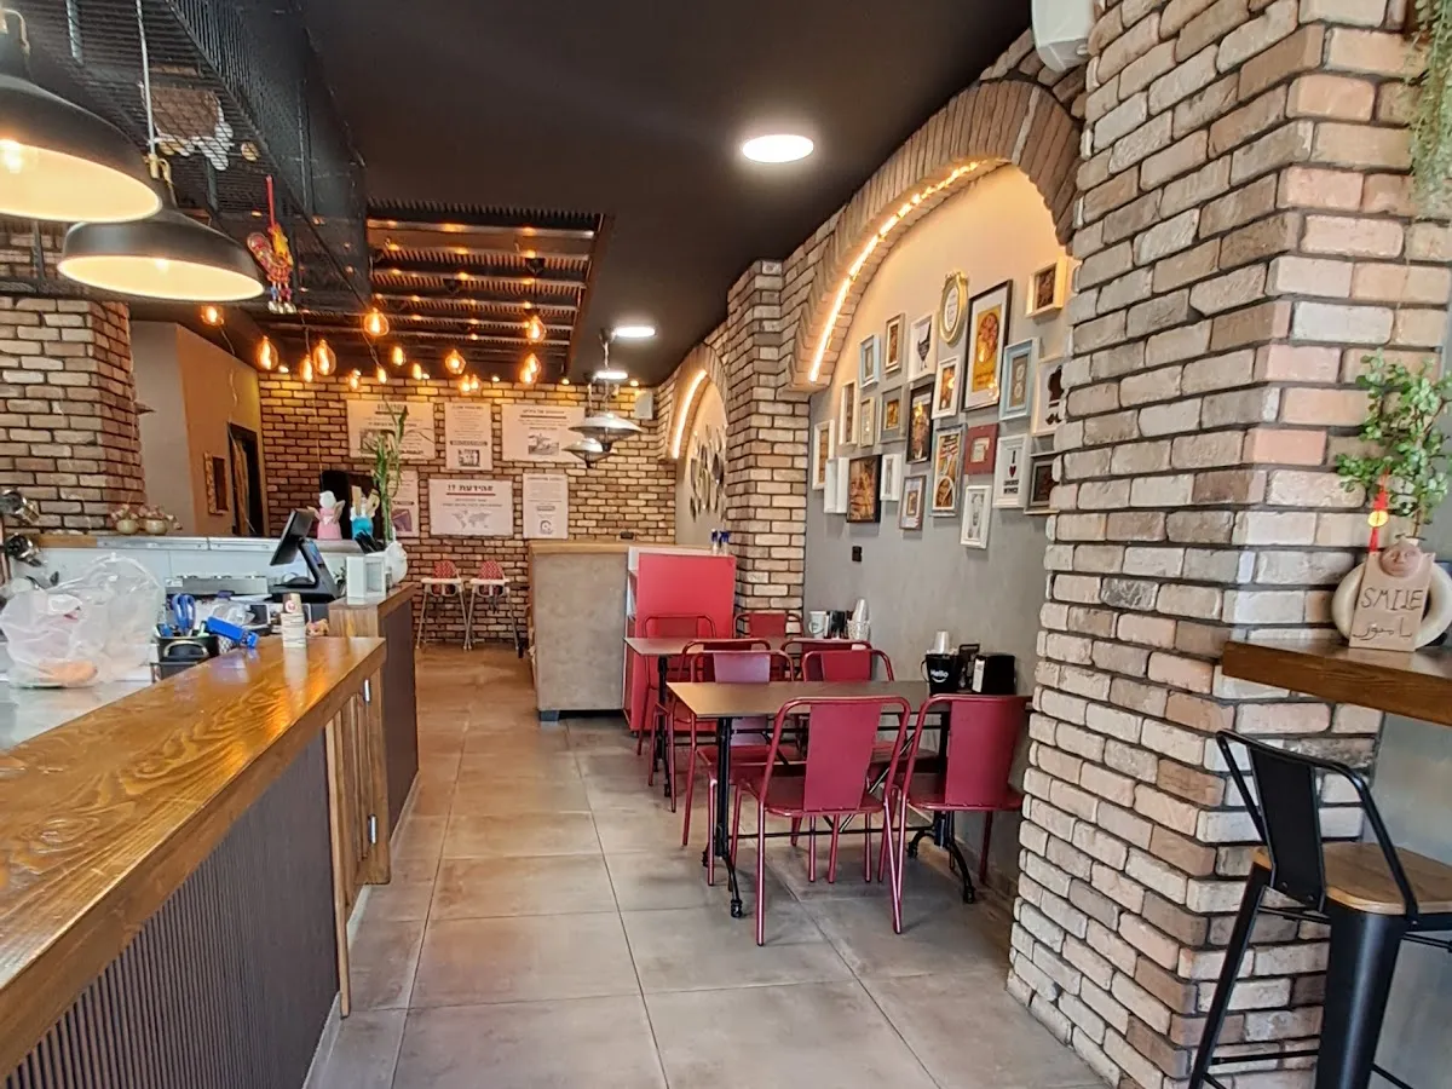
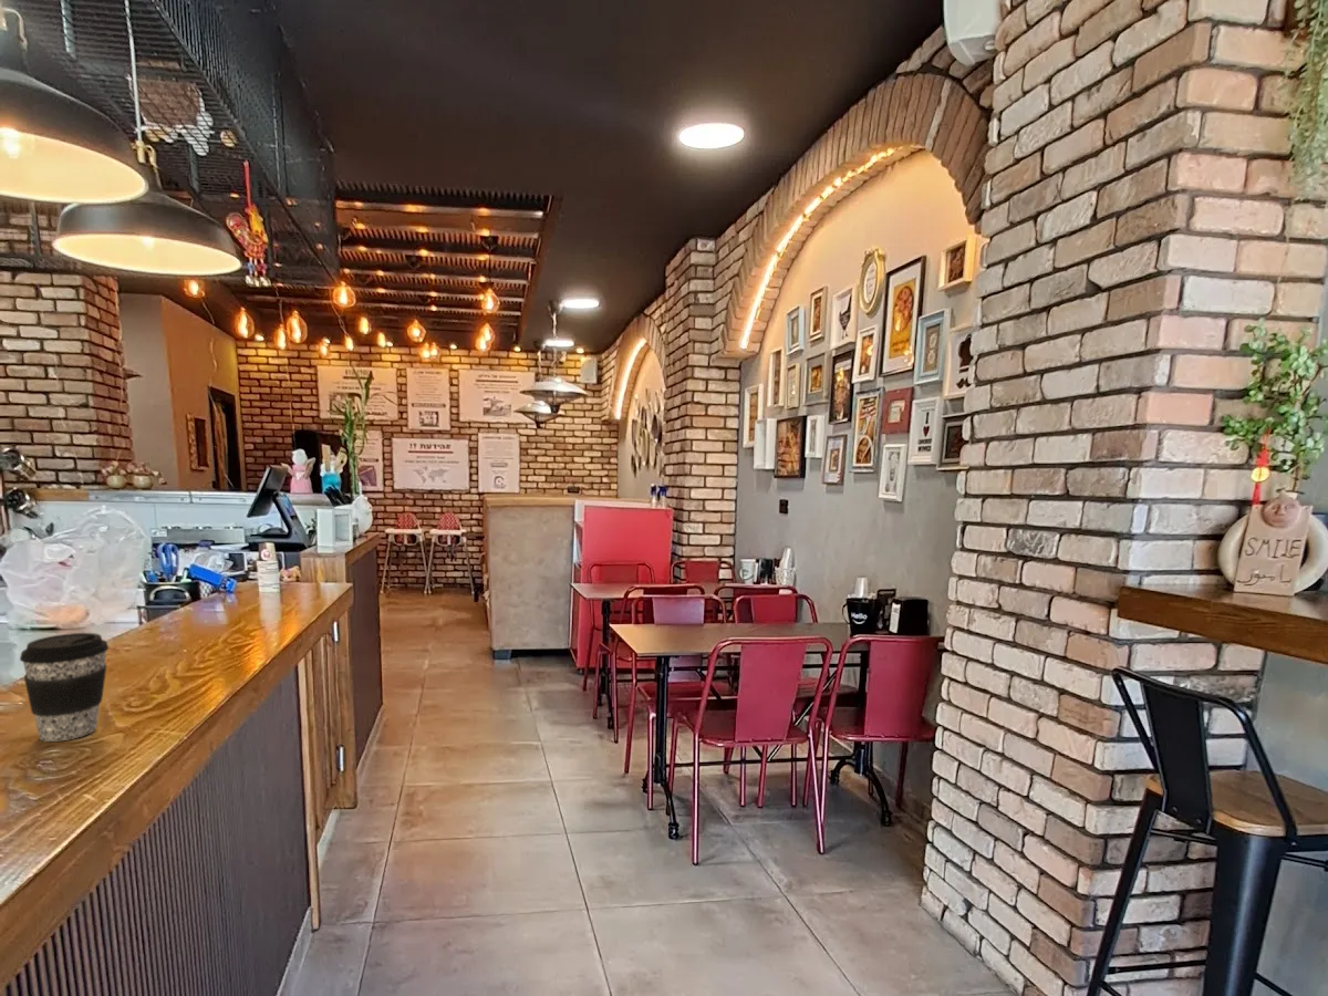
+ coffee cup [19,632,110,743]
